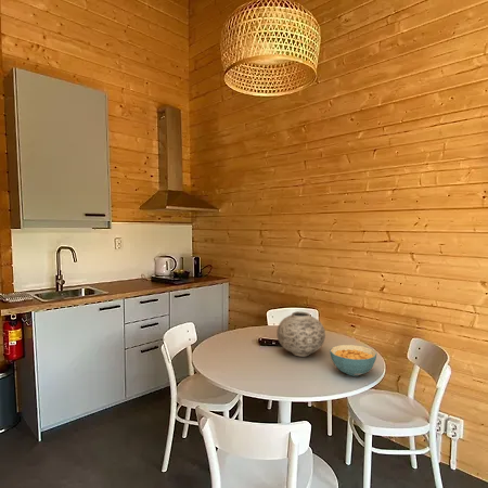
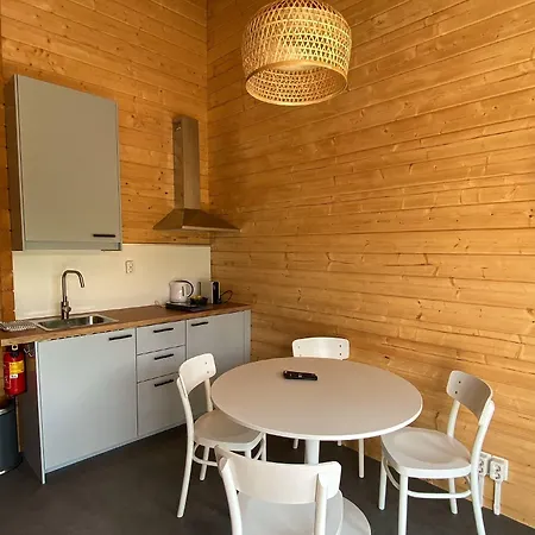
- cereal bowl [329,344,377,377]
- vase [275,310,326,358]
